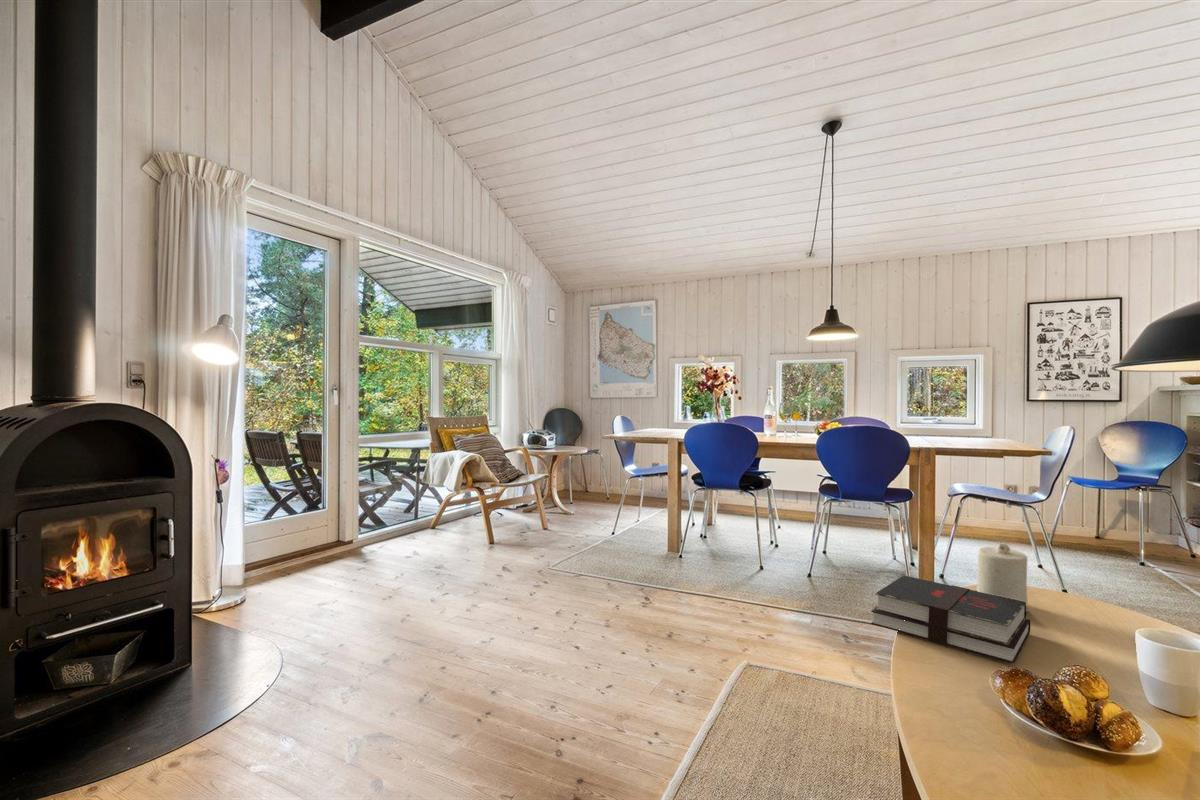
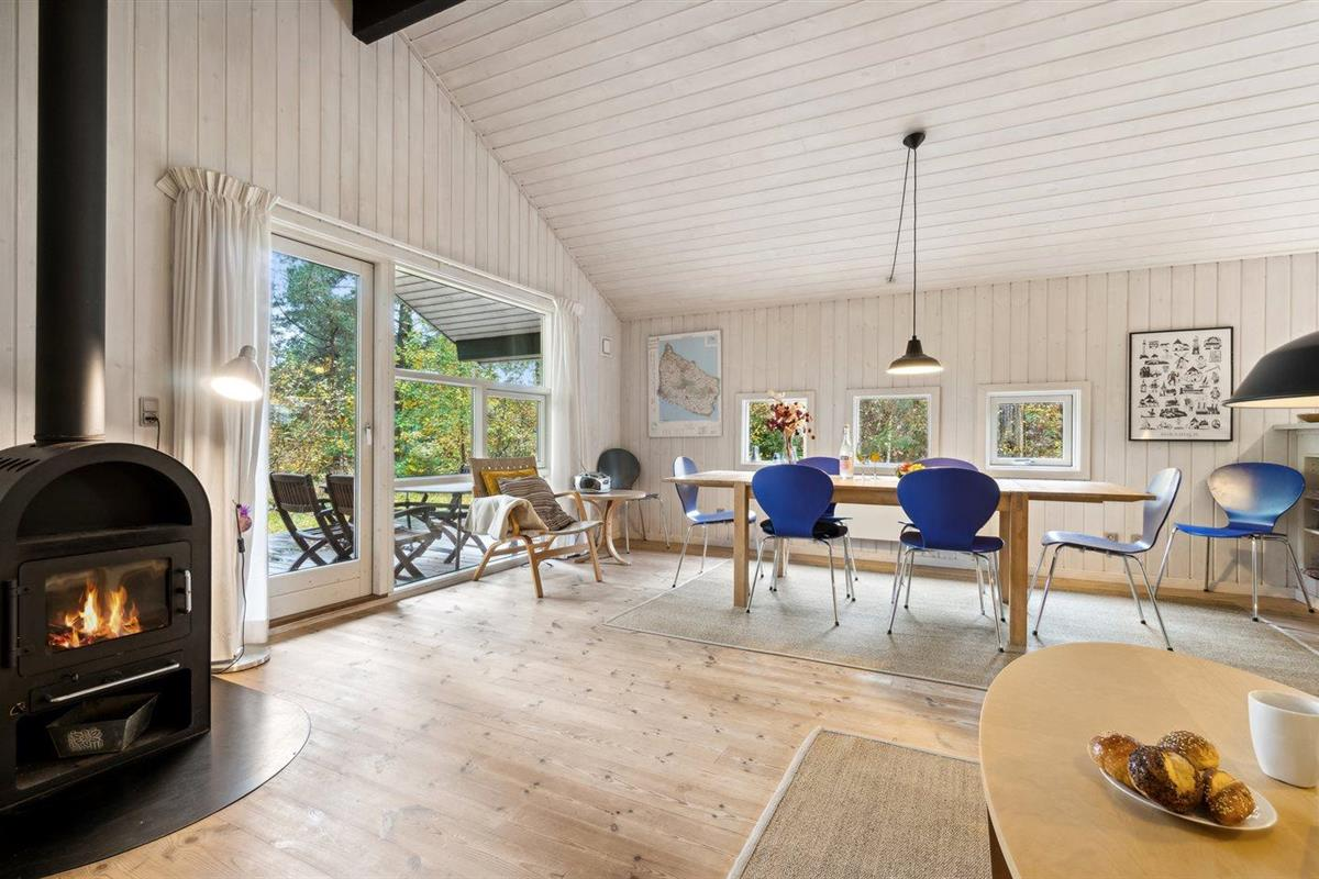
- hardback book [870,575,1031,664]
- candle [976,542,1028,613]
